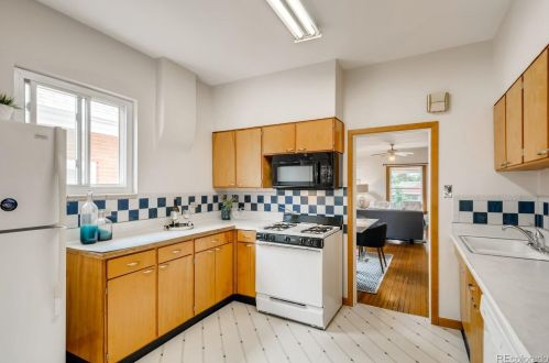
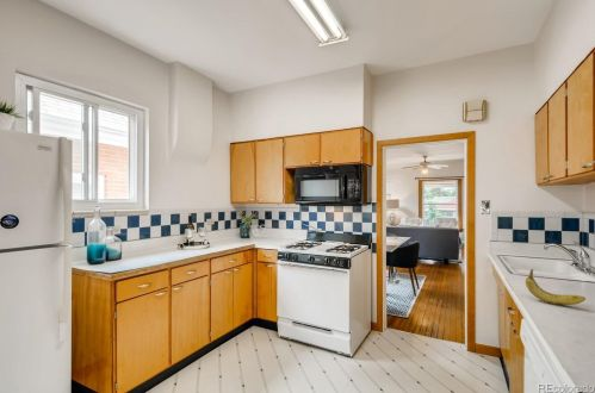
+ fruit [525,268,587,306]
